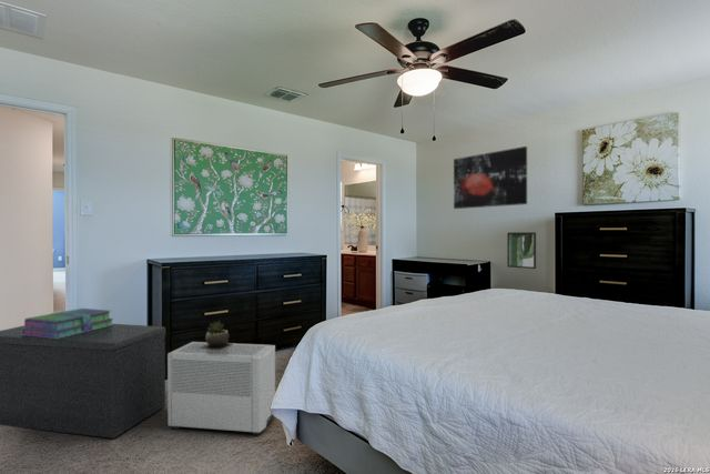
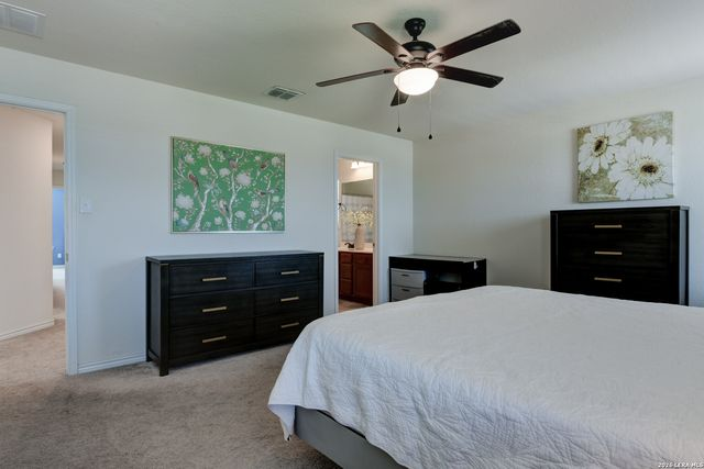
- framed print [506,231,537,270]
- wall art [453,145,528,210]
- stack of books [21,307,114,339]
- air purifier [166,341,276,436]
- succulent plant [201,320,233,350]
- bench [0,323,166,440]
